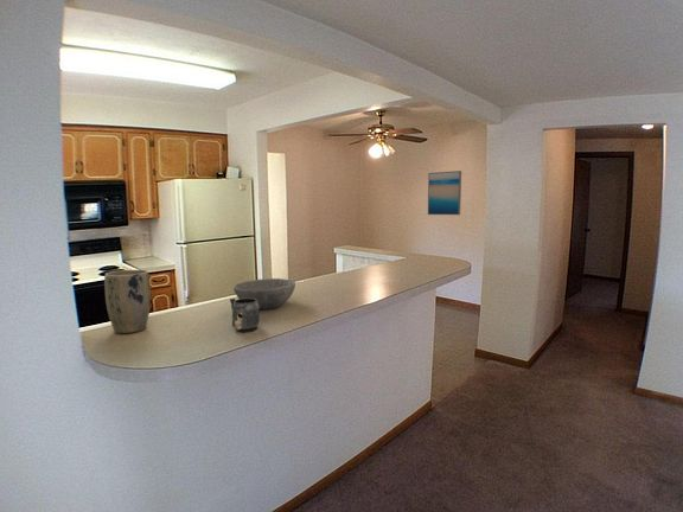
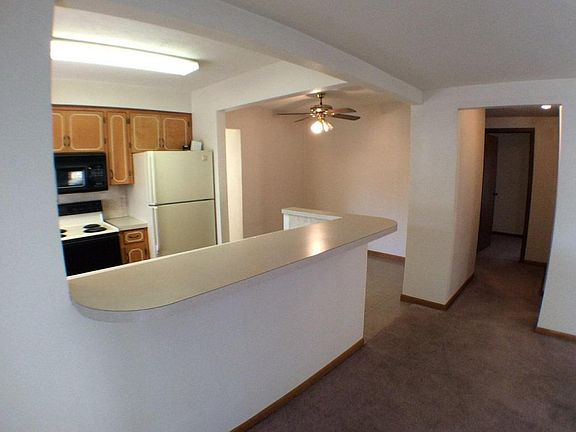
- mug [229,297,261,333]
- bowl [232,277,296,311]
- plant pot [103,269,152,334]
- wall art [427,169,462,216]
